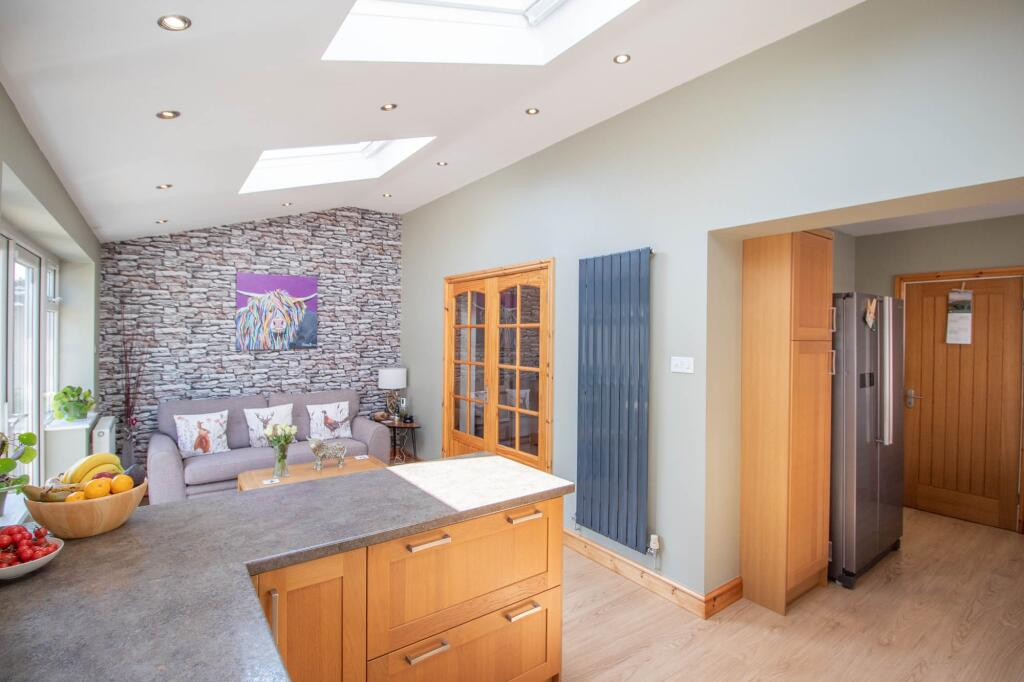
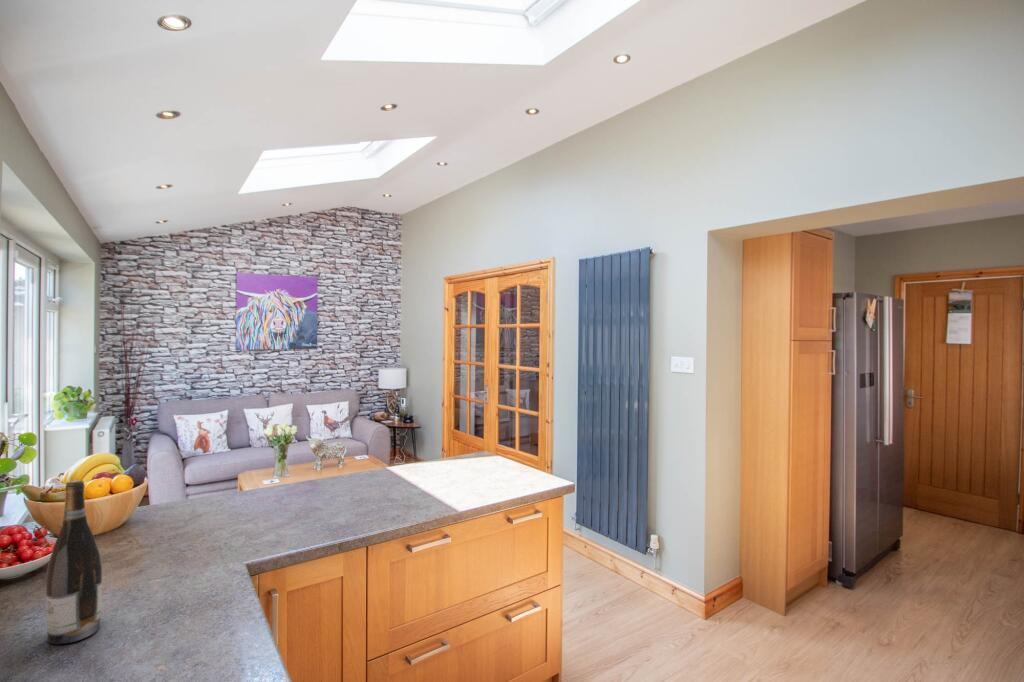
+ wine bottle [45,479,103,645]
